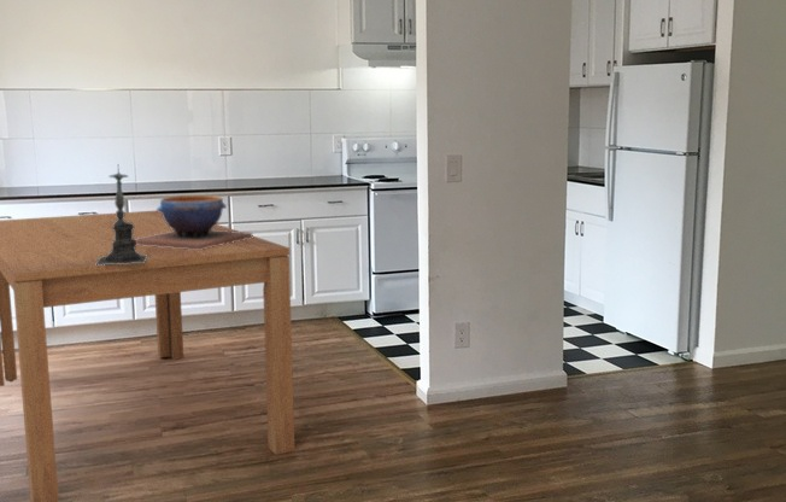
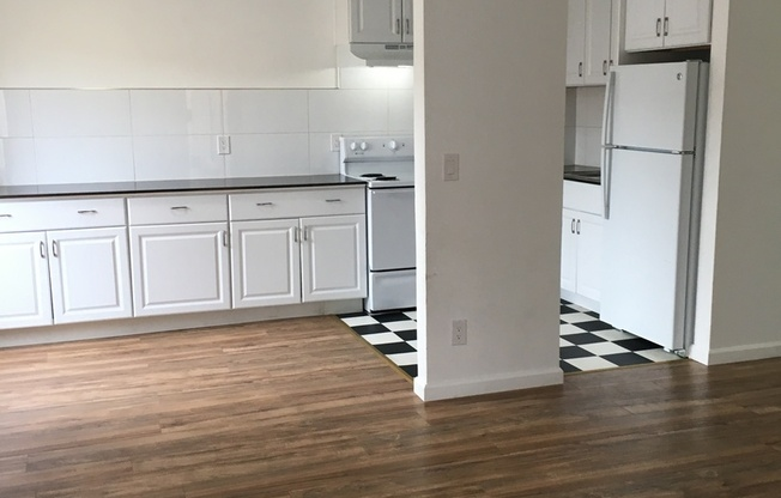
- candle holder [95,165,147,265]
- dining table [0,210,295,502]
- decorative bowl [135,194,253,250]
